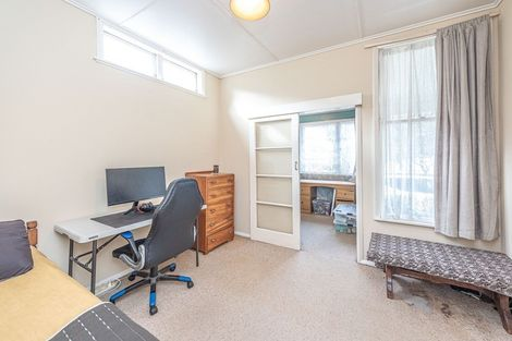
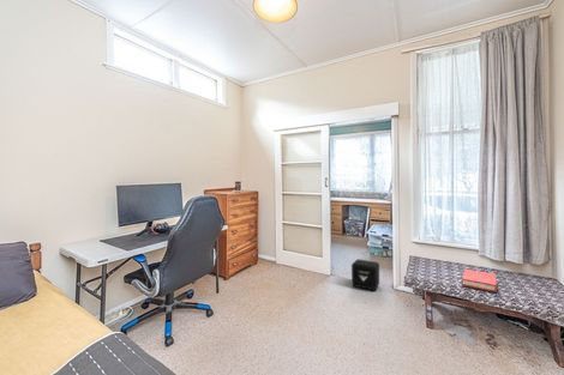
+ hardback book [461,268,498,294]
+ air purifier [350,258,380,292]
